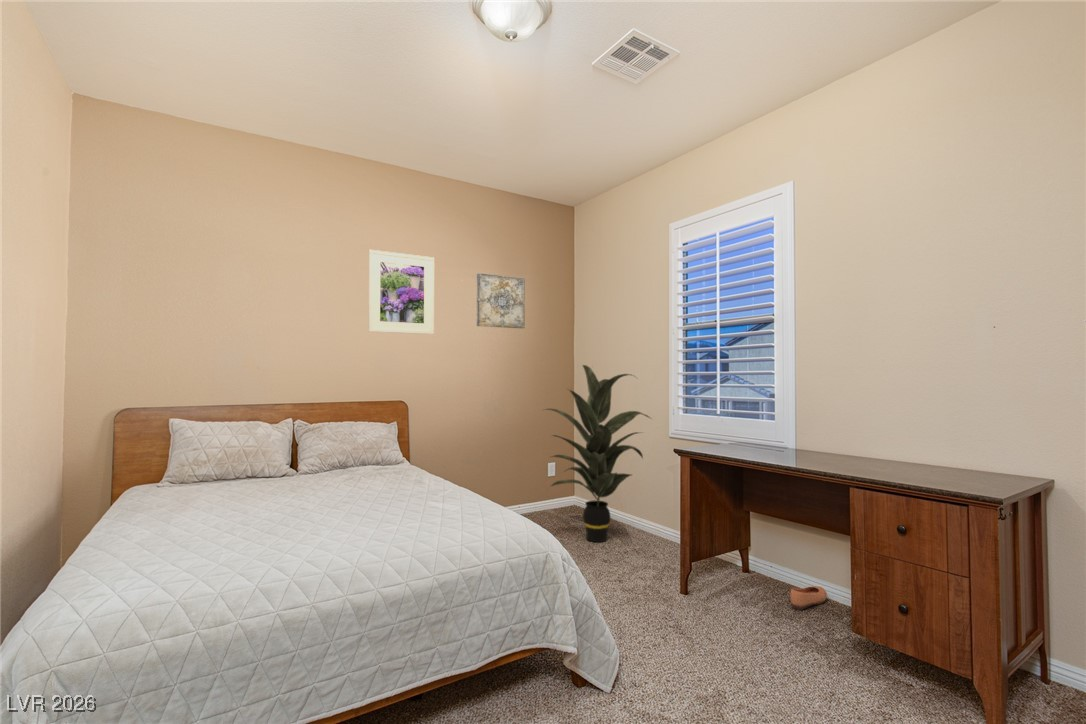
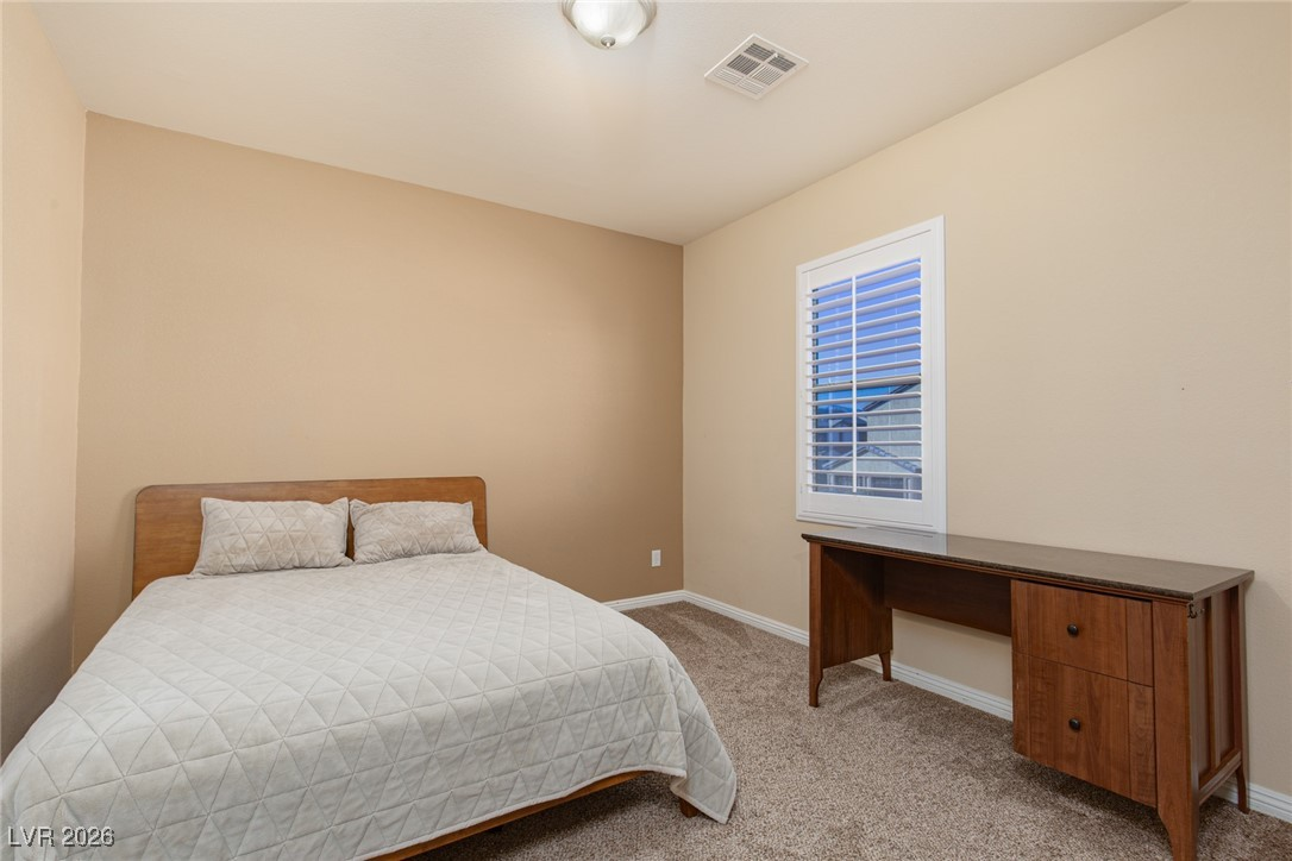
- indoor plant [543,364,653,543]
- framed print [367,249,435,335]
- shoe [789,585,828,611]
- wall art [476,272,526,329]
